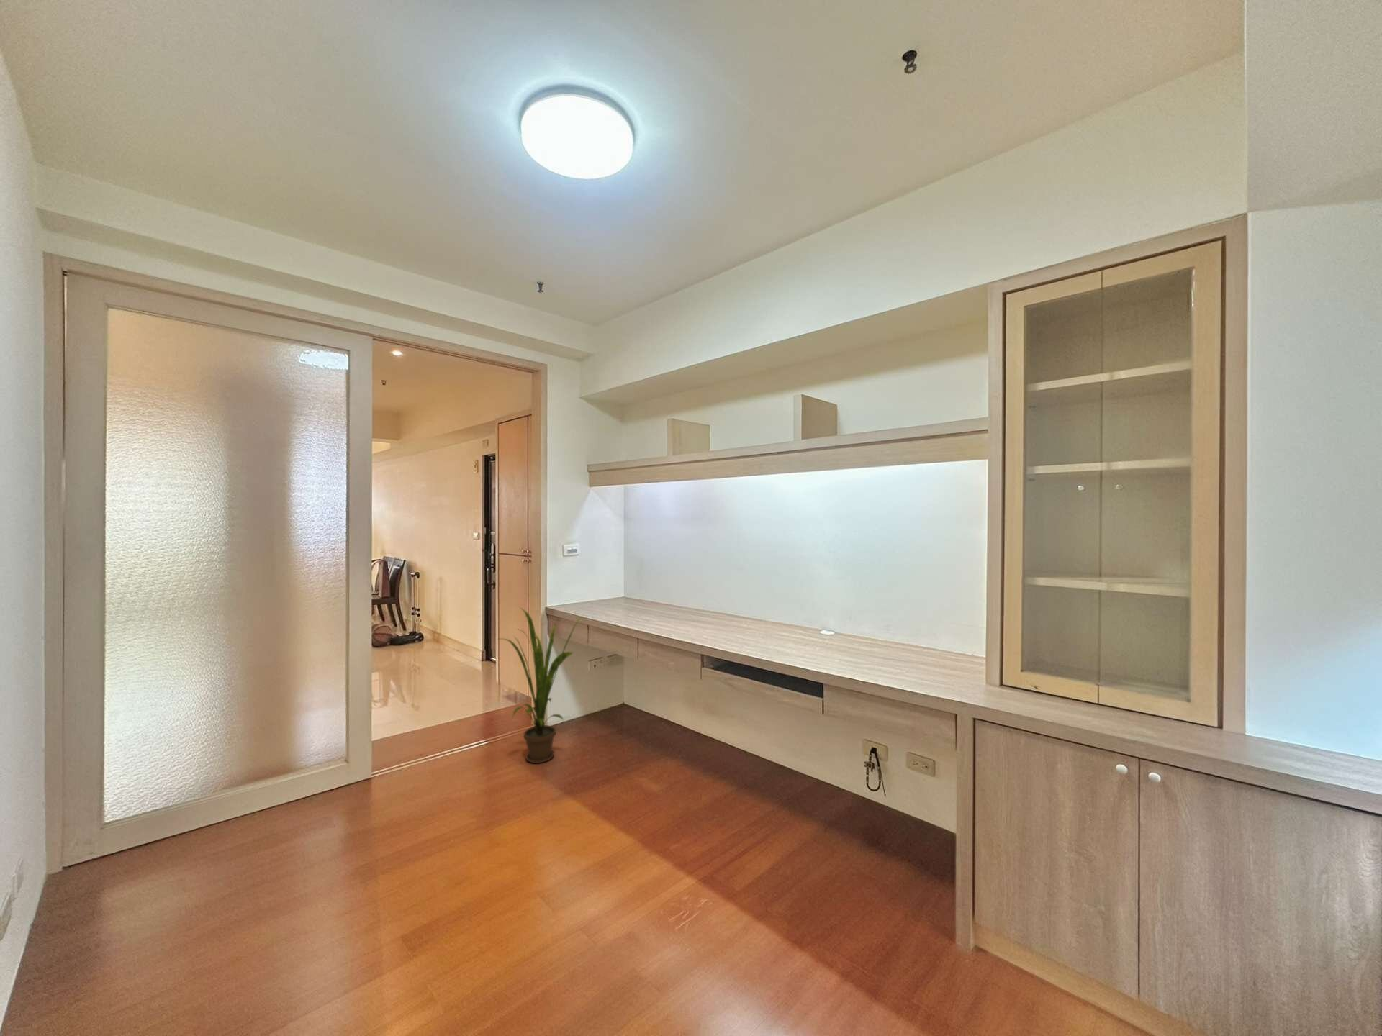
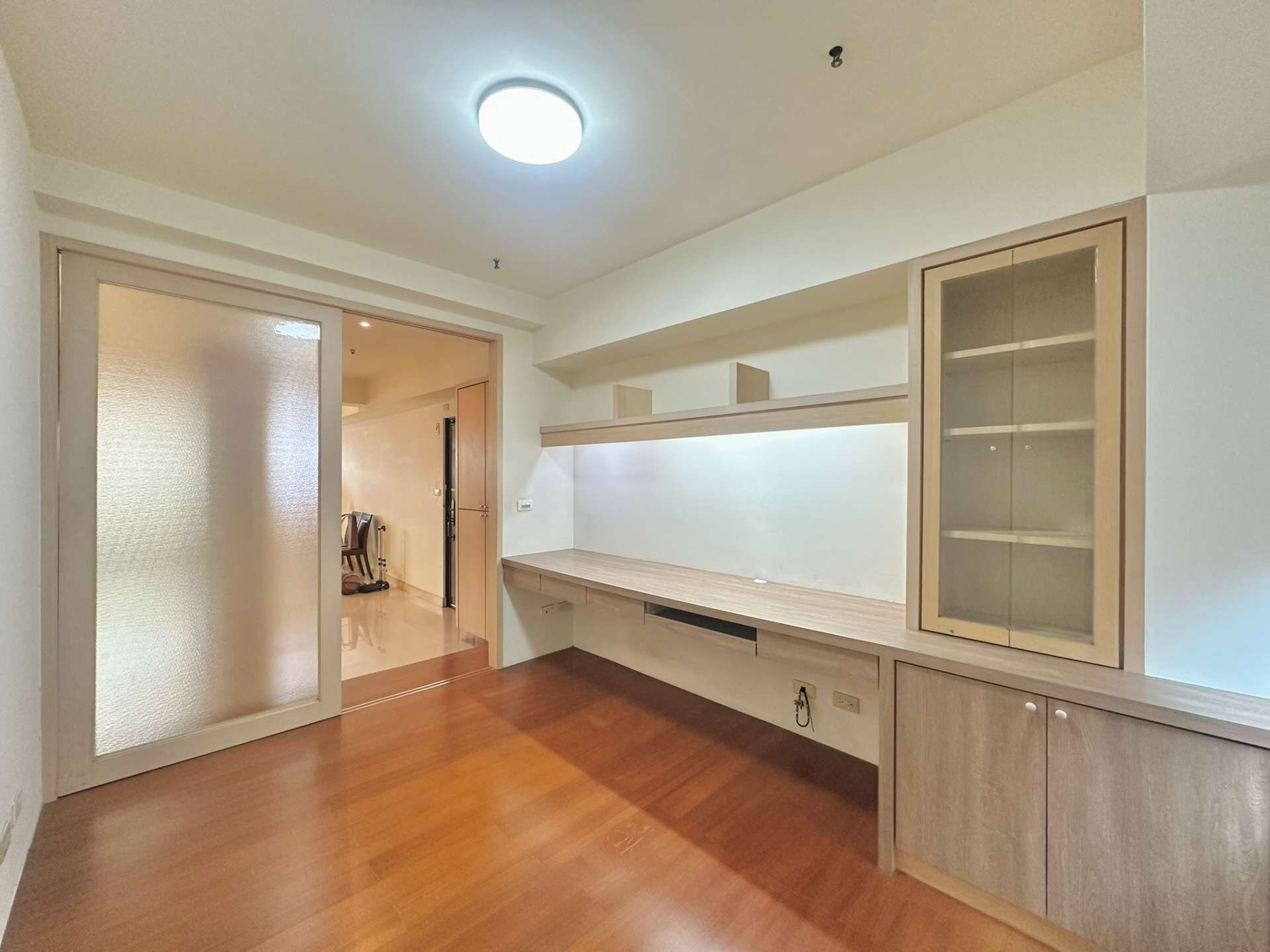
- house plant [498,606,584,764]
